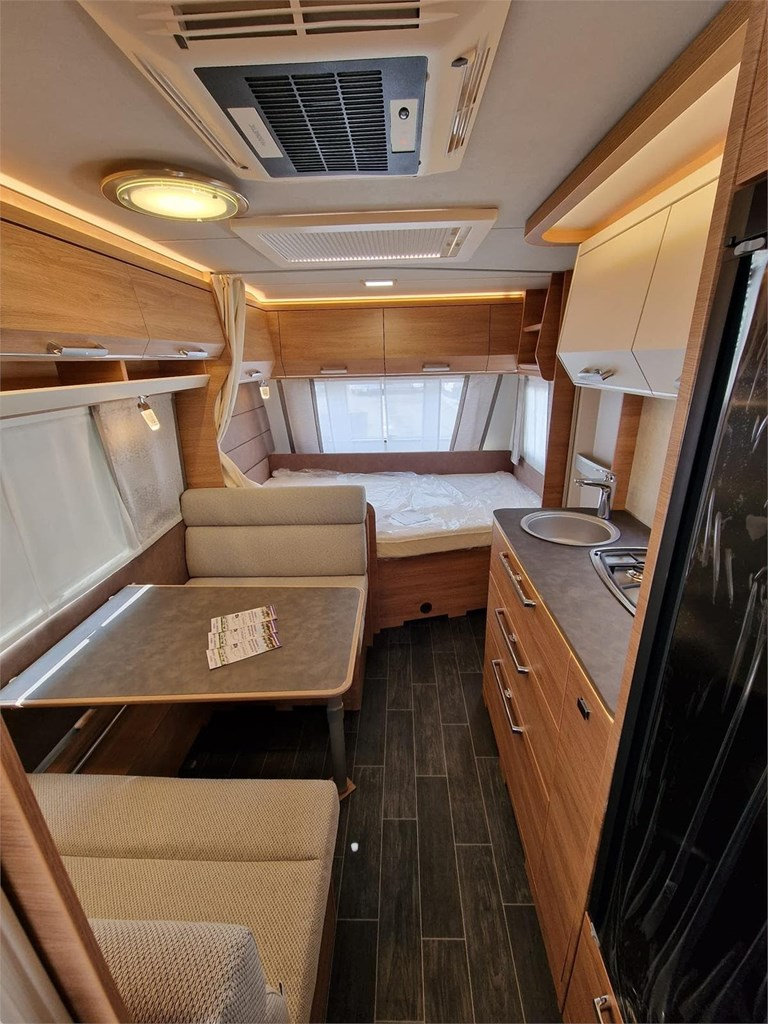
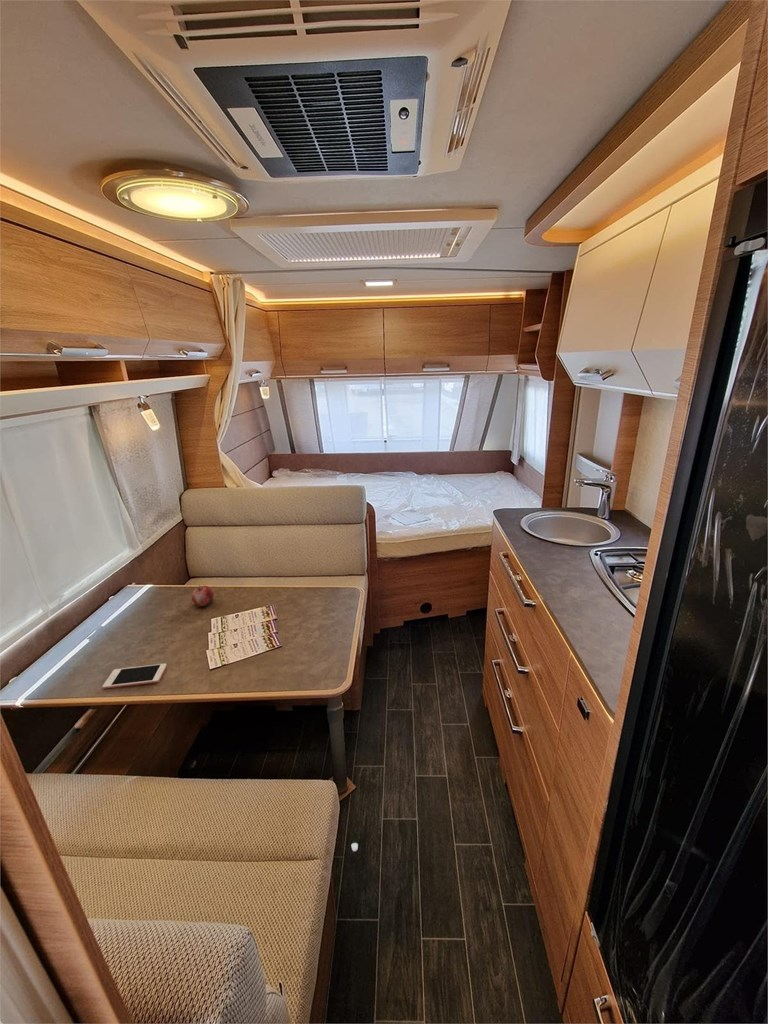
+ fruit [191,585,215,607]
+ cell phone [101,663,168,690]
